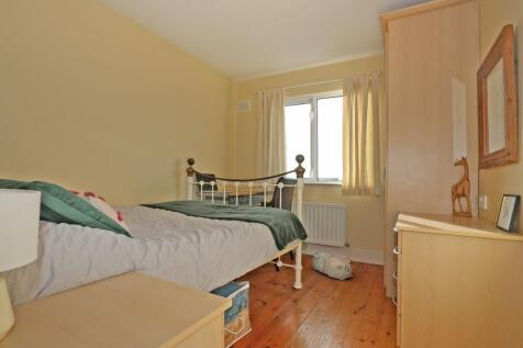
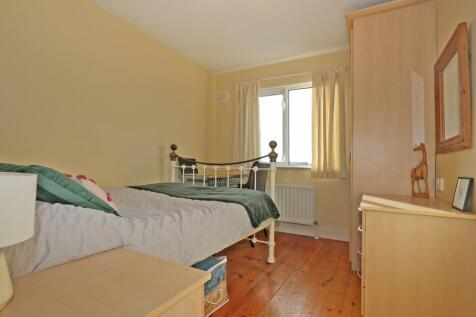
- plush toy [311,249,354,281]
